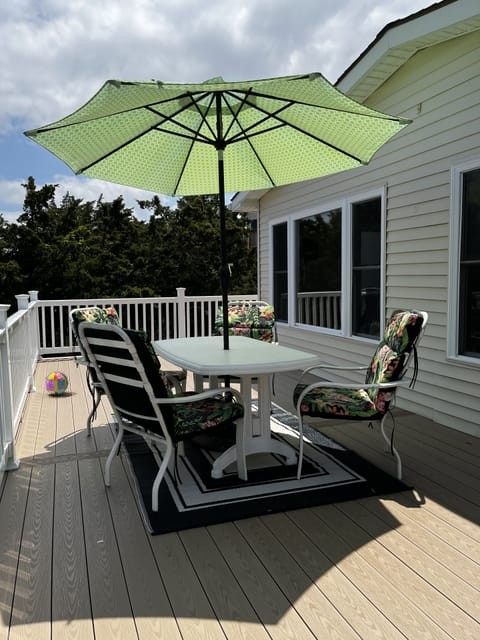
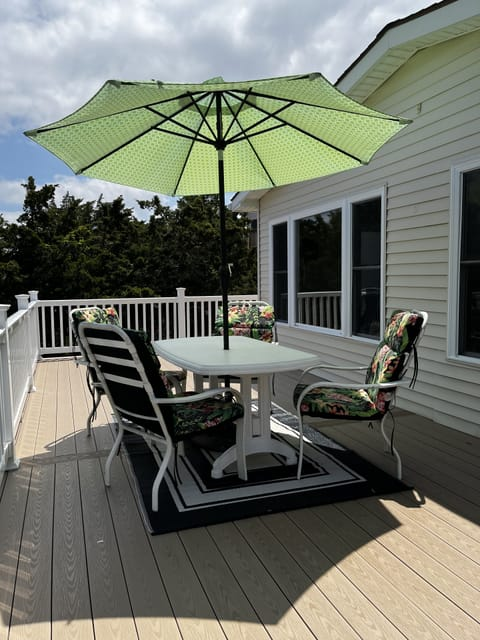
- ball [45,371,70,396]
